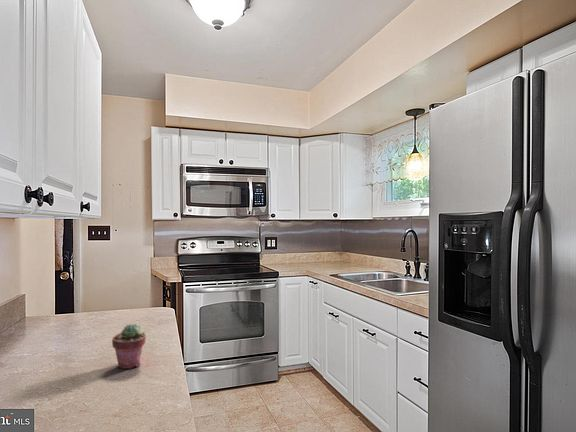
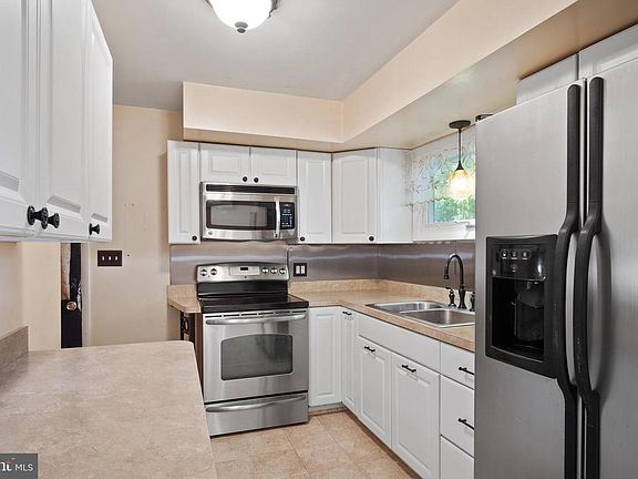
- potted succulent [111,323,147,370]
